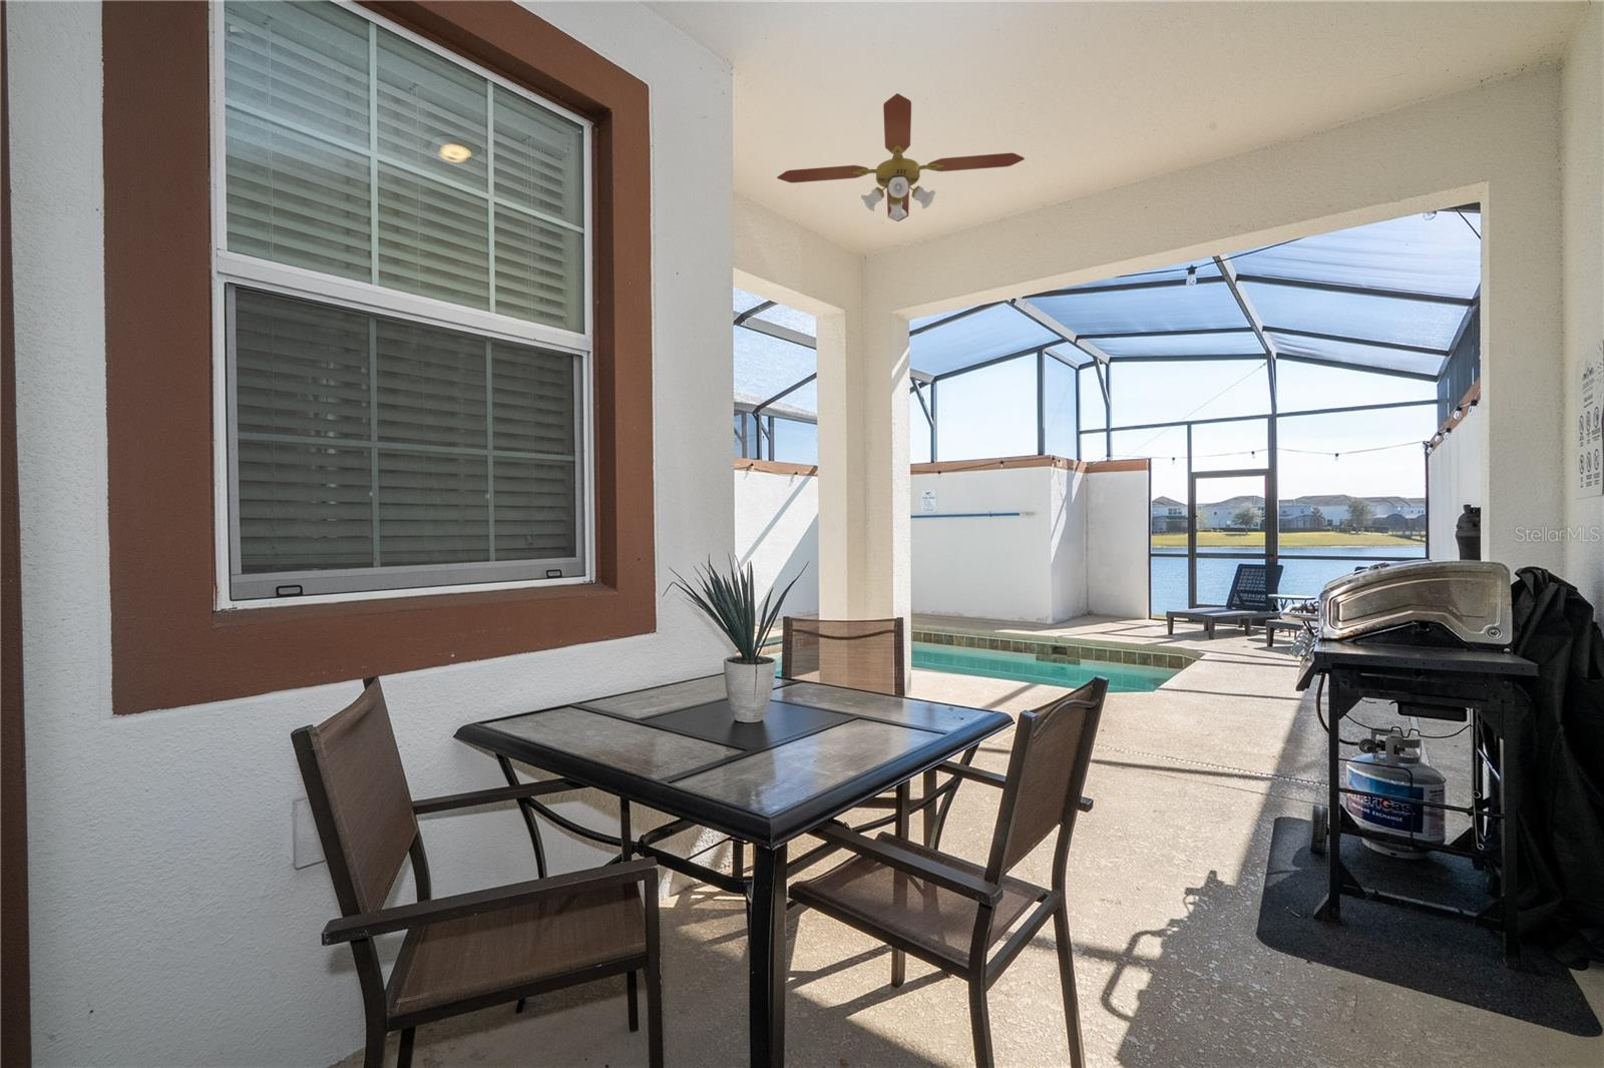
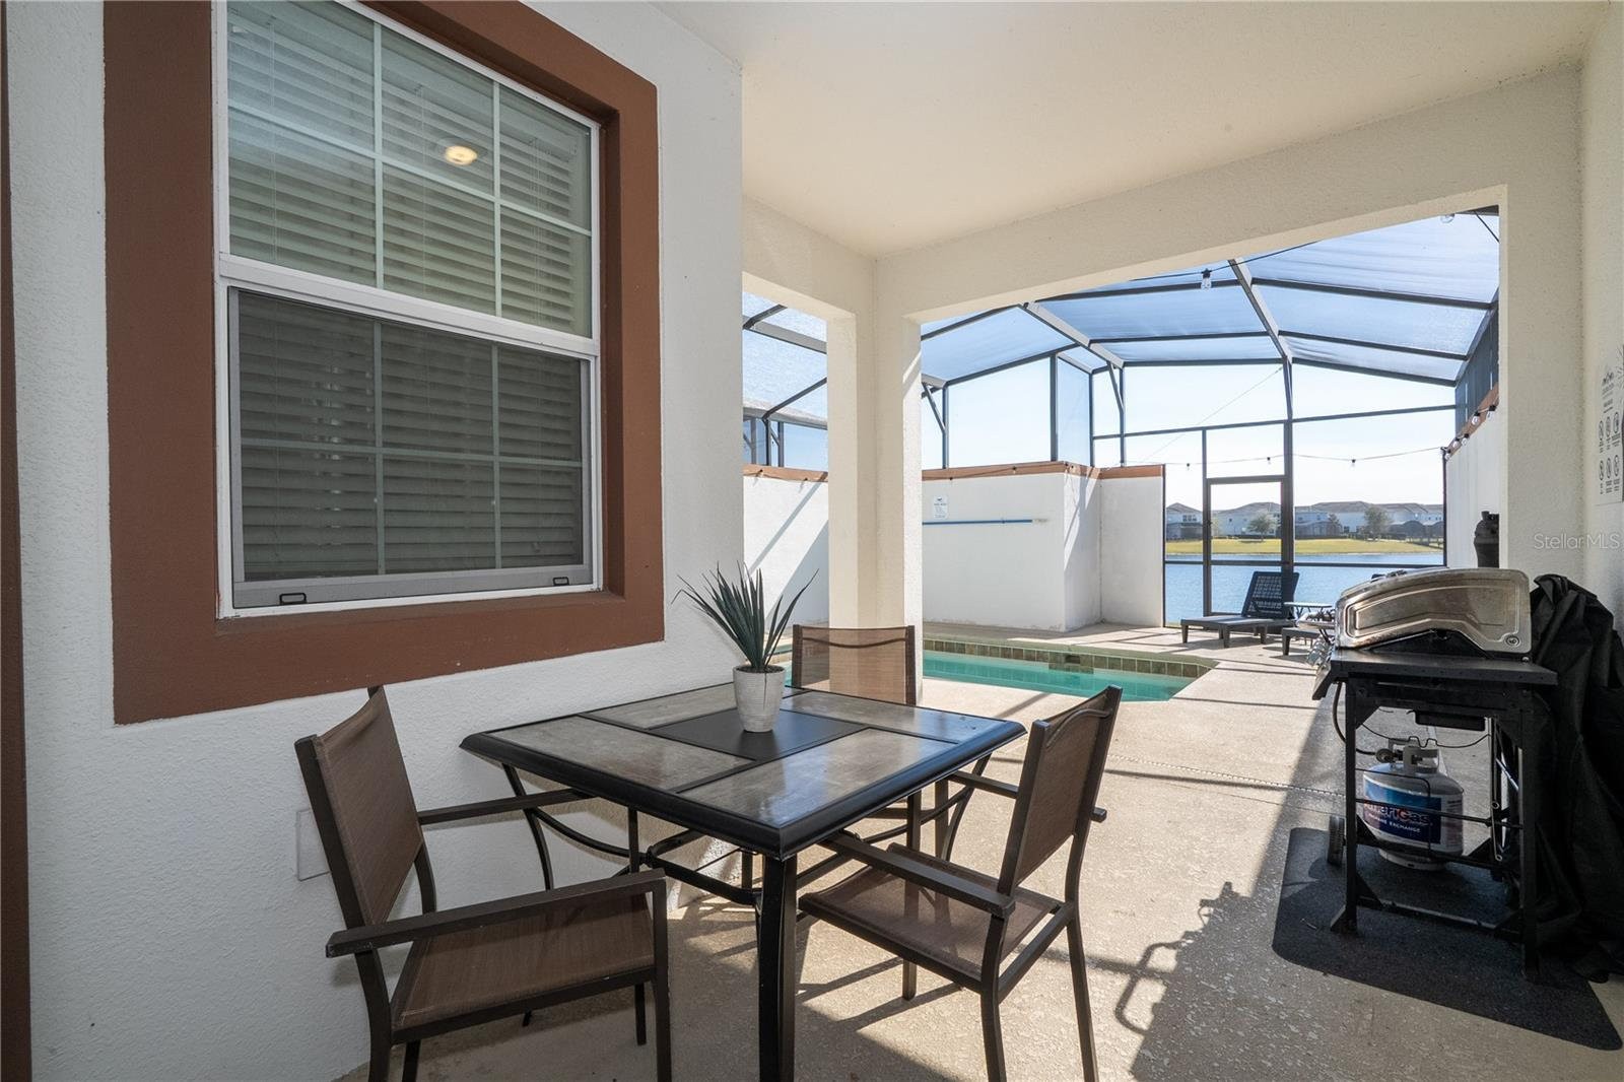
- ceiling fan [776,92,1026,223]
